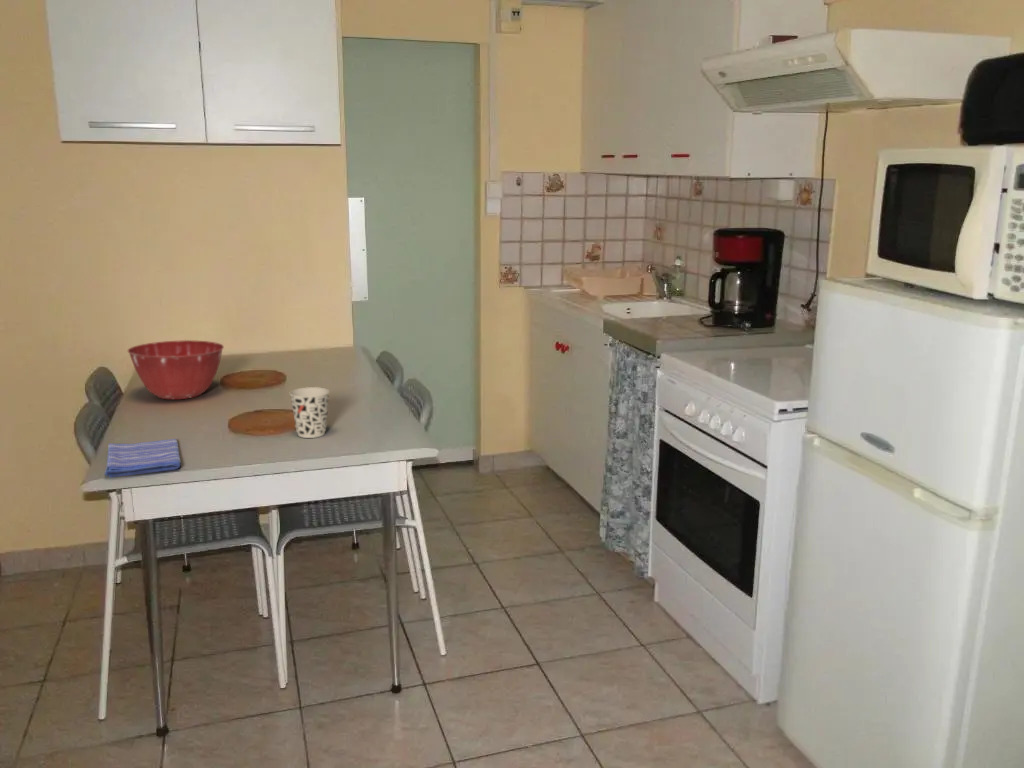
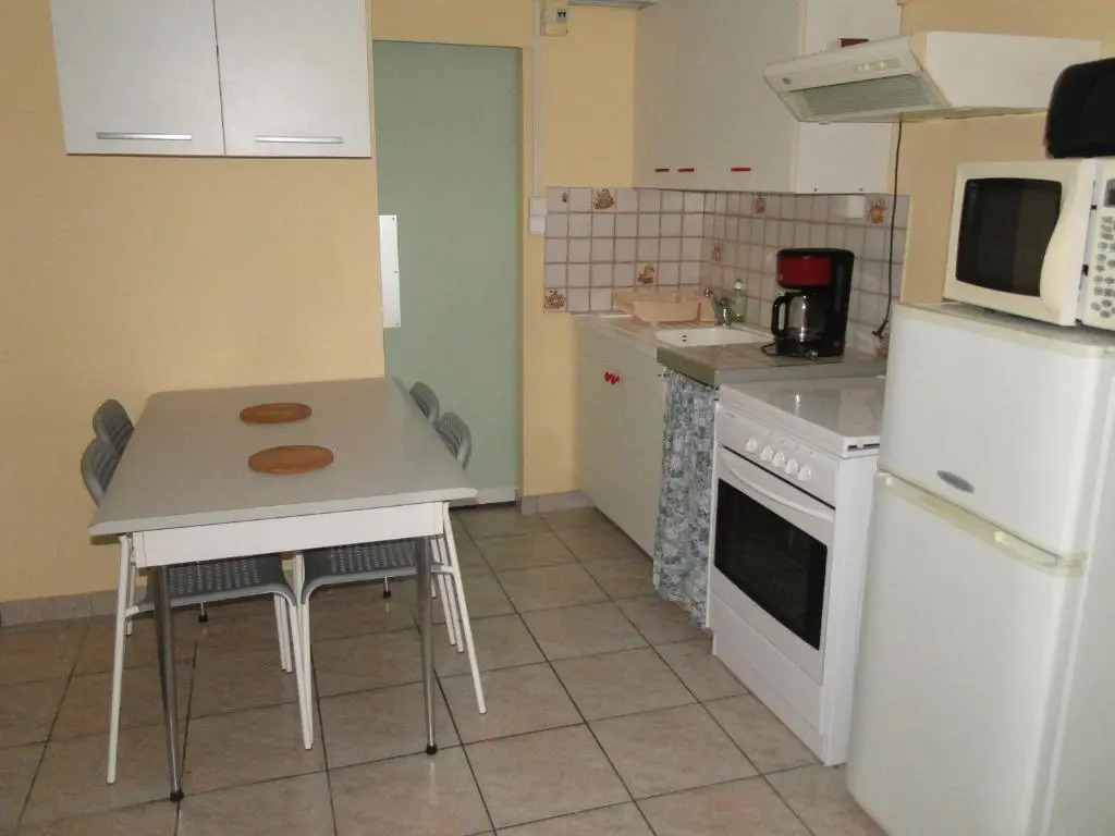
- mixing bowl [127,339,225,400]
- cup [288,386,331,439]
- dish towel [104,438,182,479]
